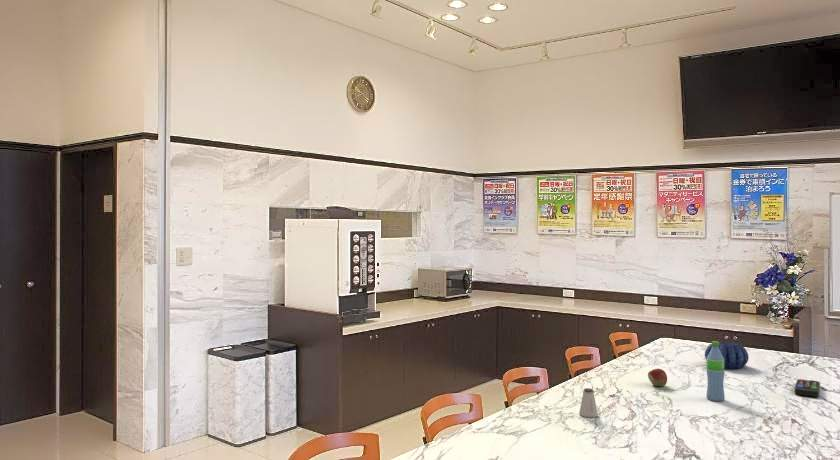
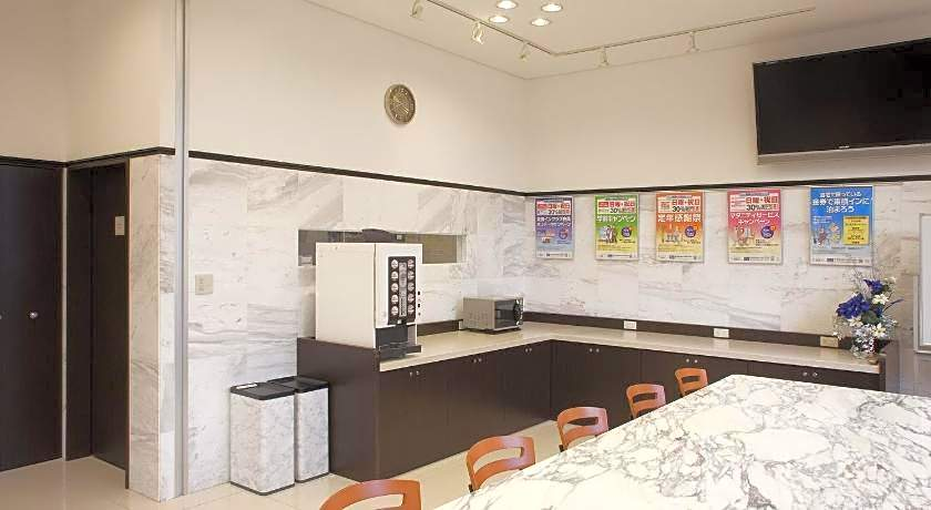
- remote control [794,378,821,398]
- decorative bowl [704,342,750,370]
- water bottle [705,340,726,403]
- fruit [647,368,668,387]
- saltshaker [578,387,599,418]
